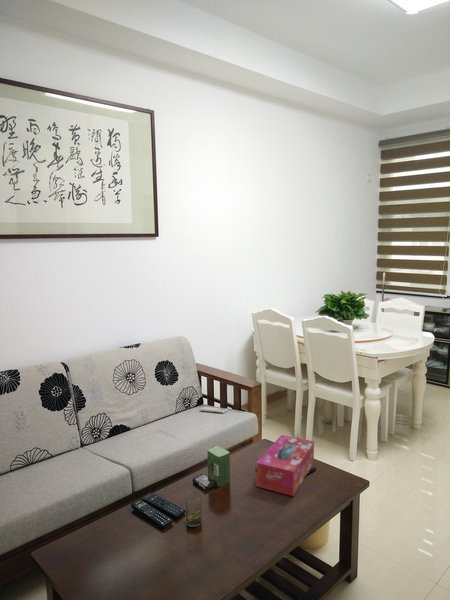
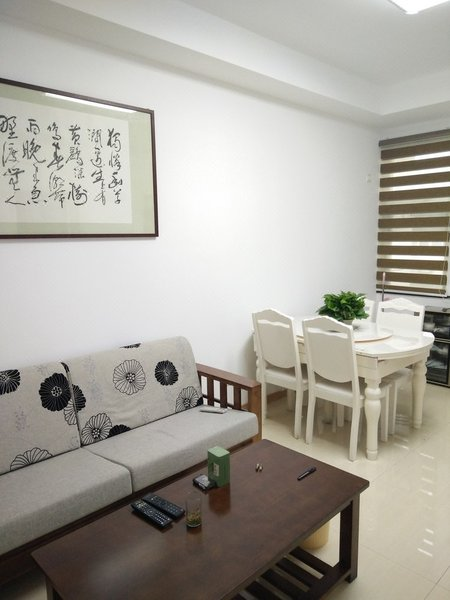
- tissue box [255,434,315,497]
